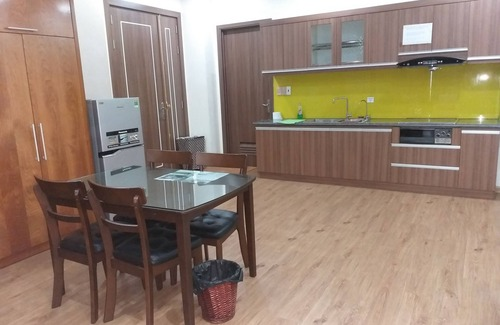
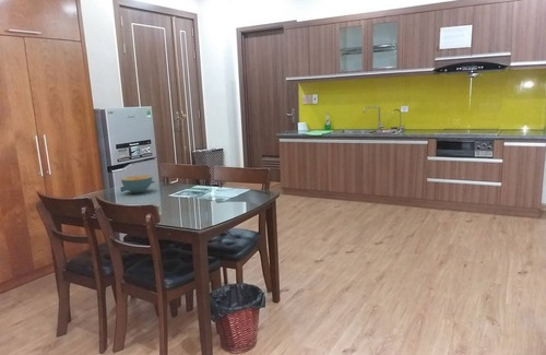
+ cereal bowl [120,174,153,194]
